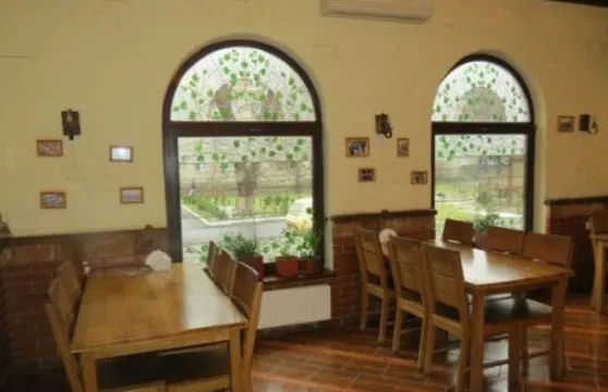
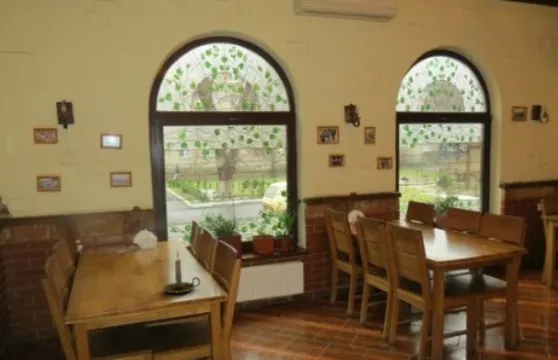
+ candle holder [162,250,201,295]
